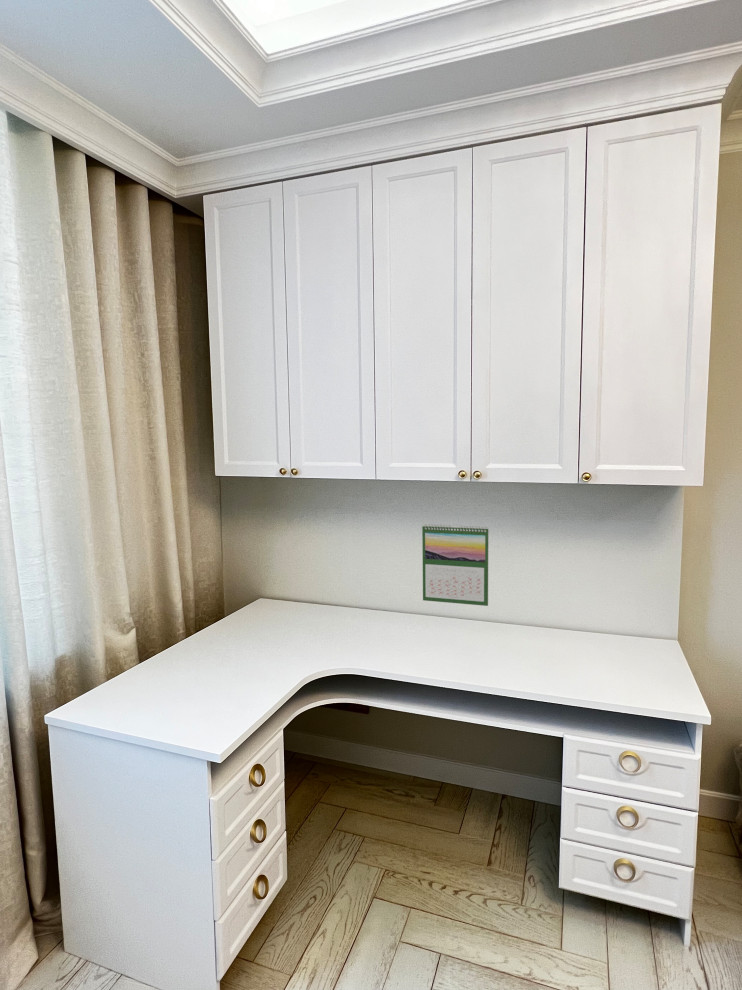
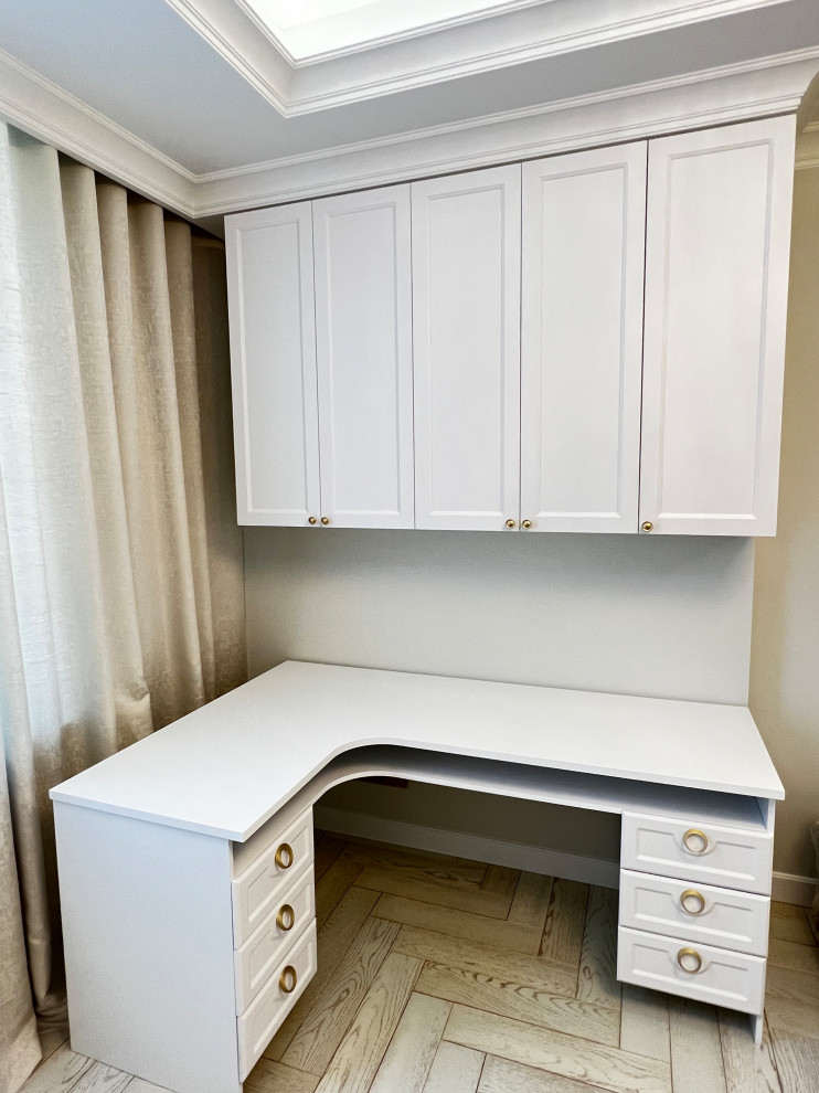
- calendar [421,523,490,607]
